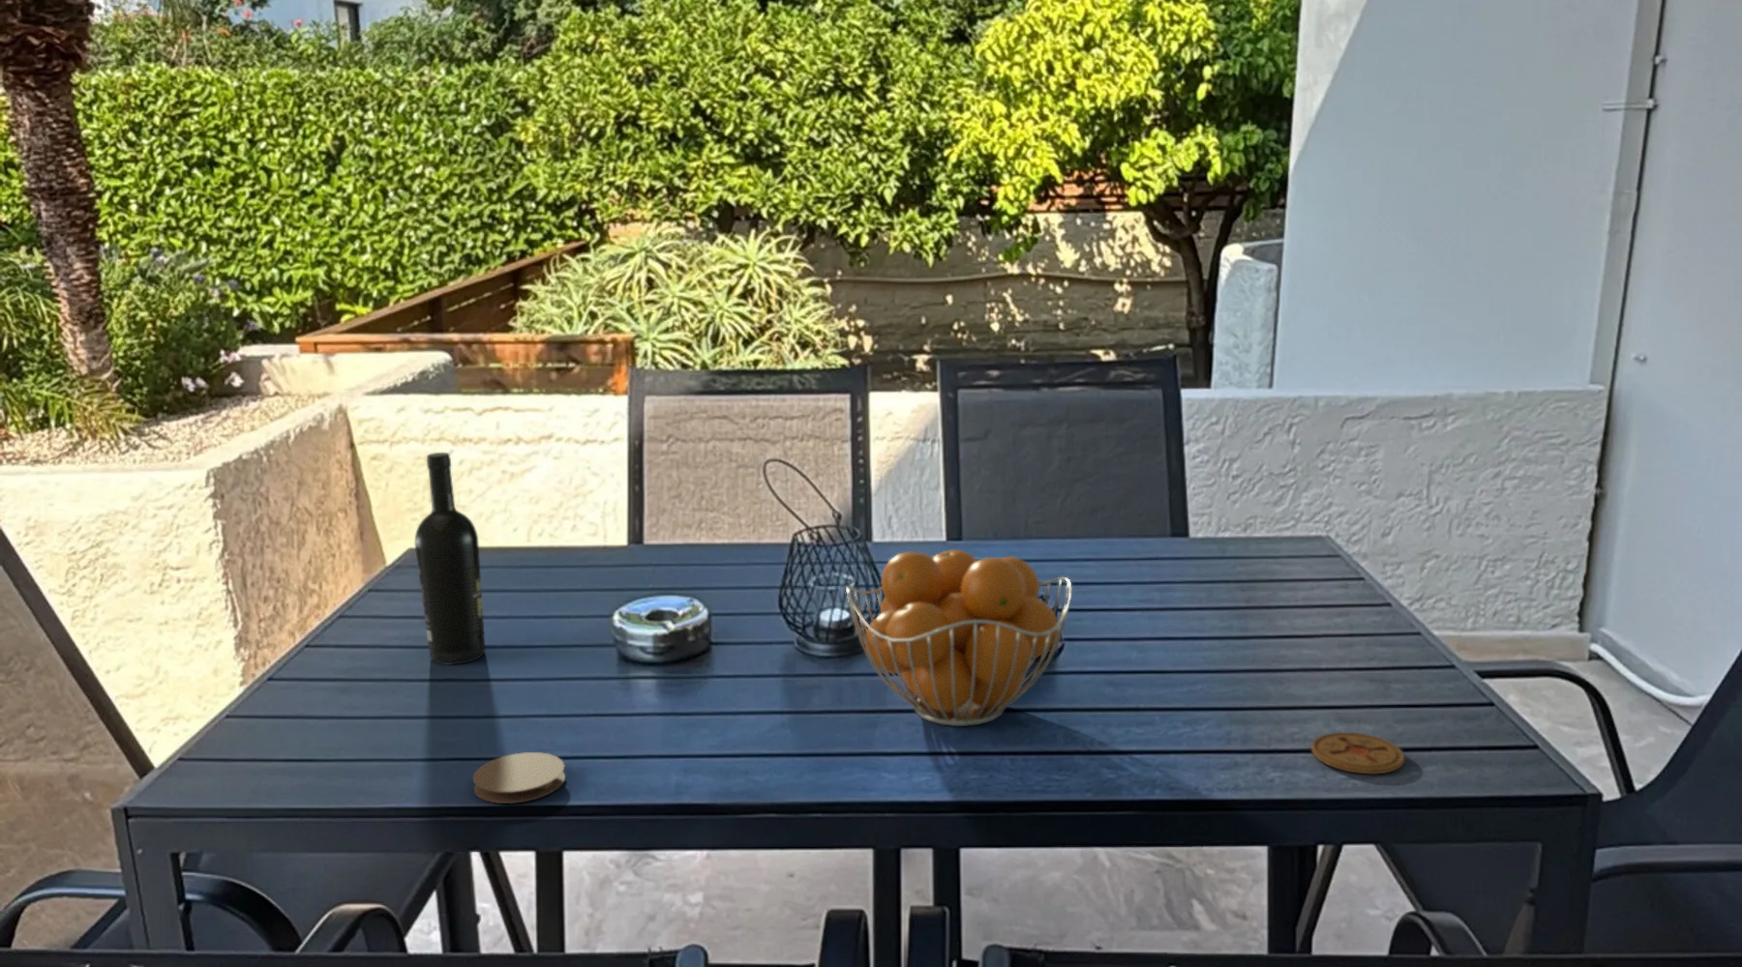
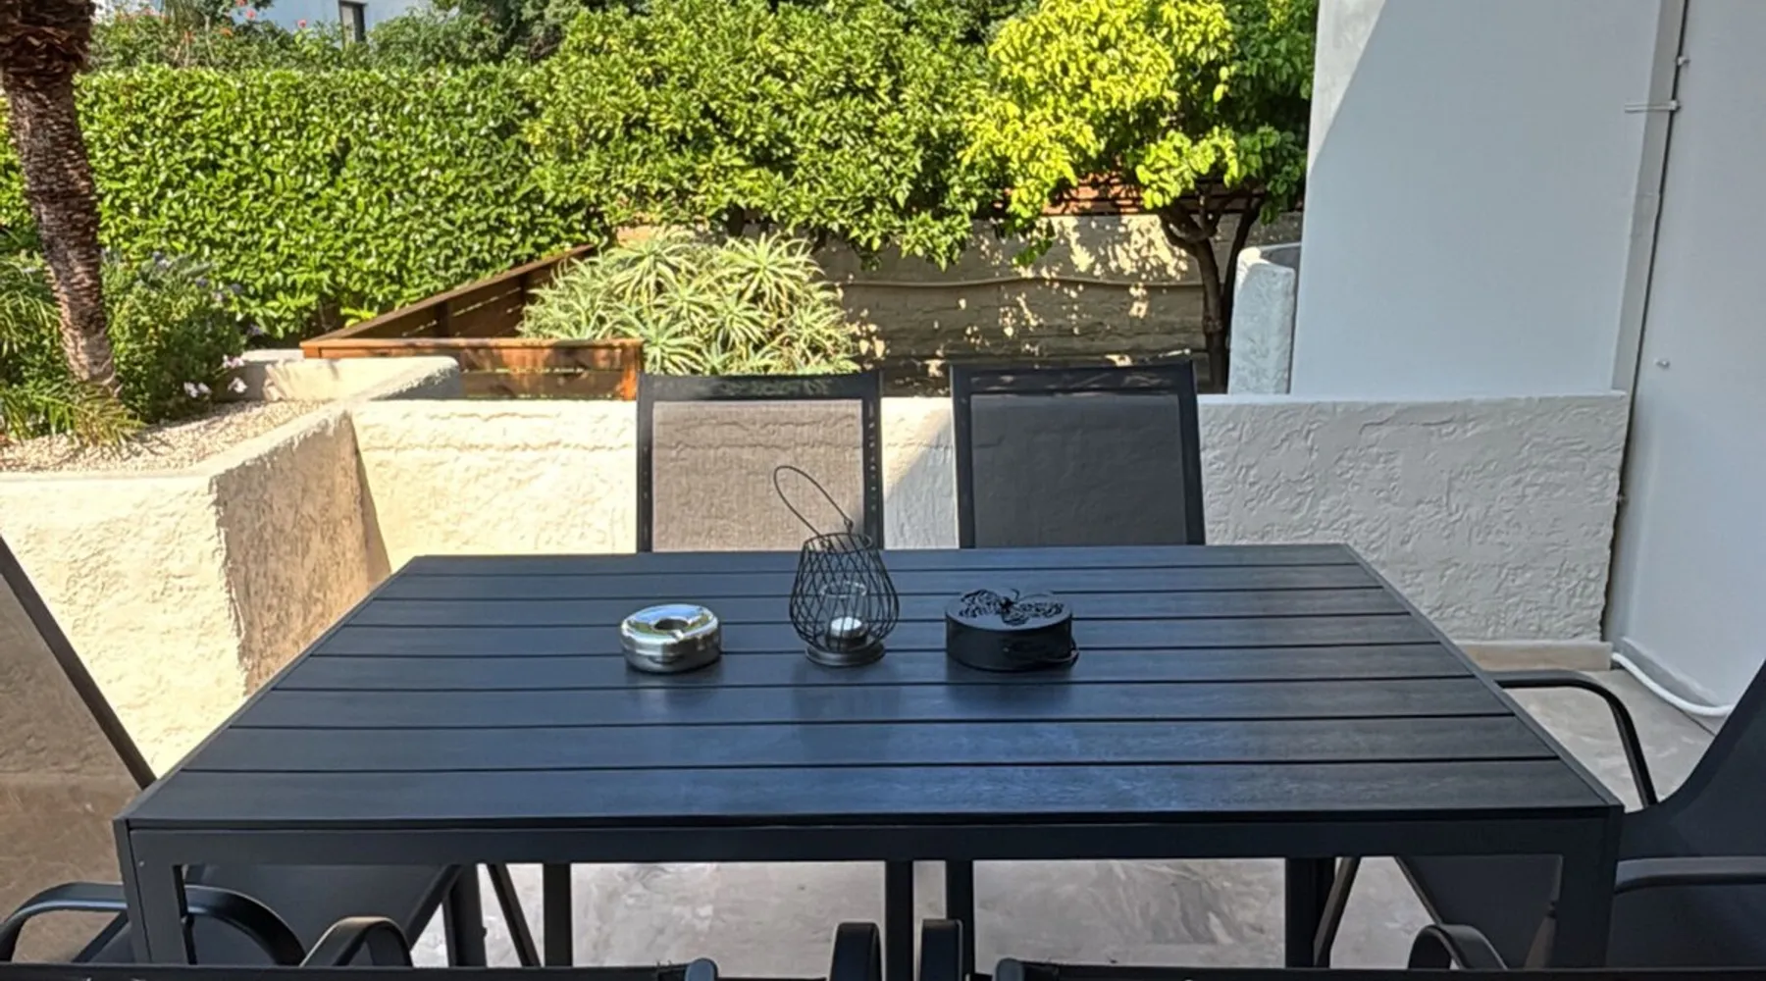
- fruit basket [845,548,1074,728]
- coaster [1311,731,1405,774]
- wine bottle [415,451,486,666]
- coaster [472,751,566,805]
